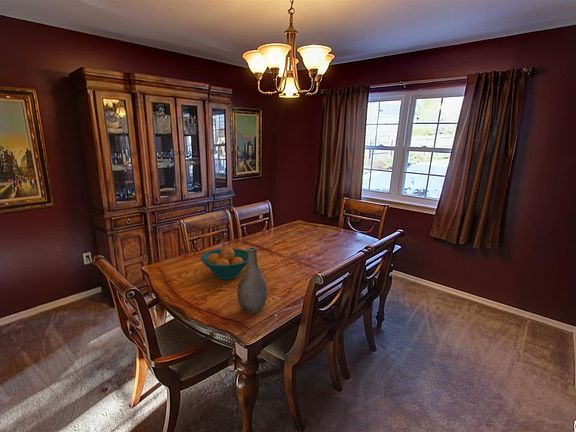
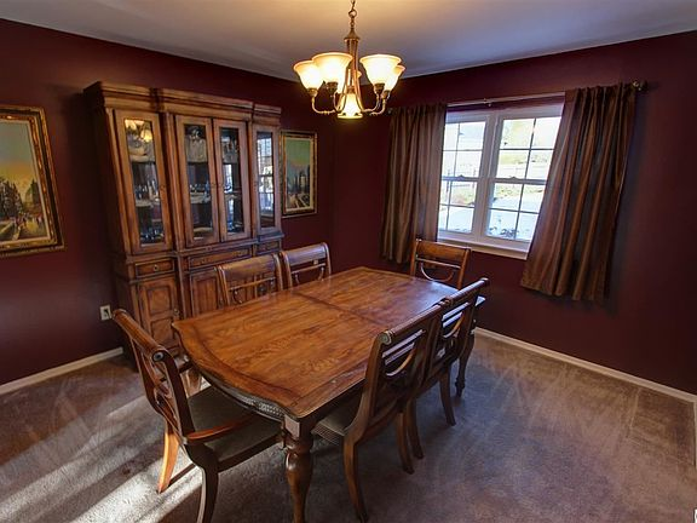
- vase [237,246,268,315]
- fruit bowl [200,246,248,281]
